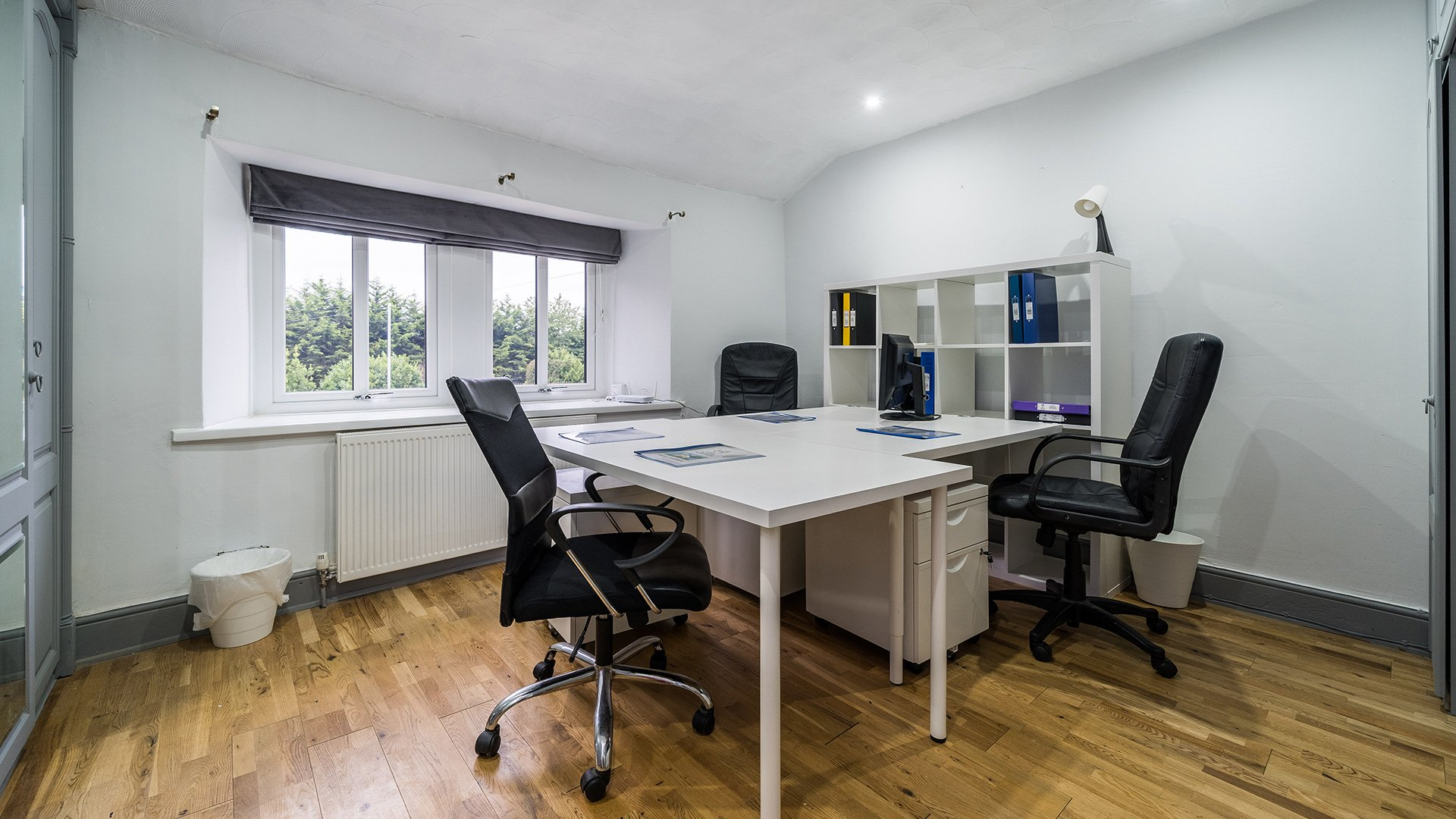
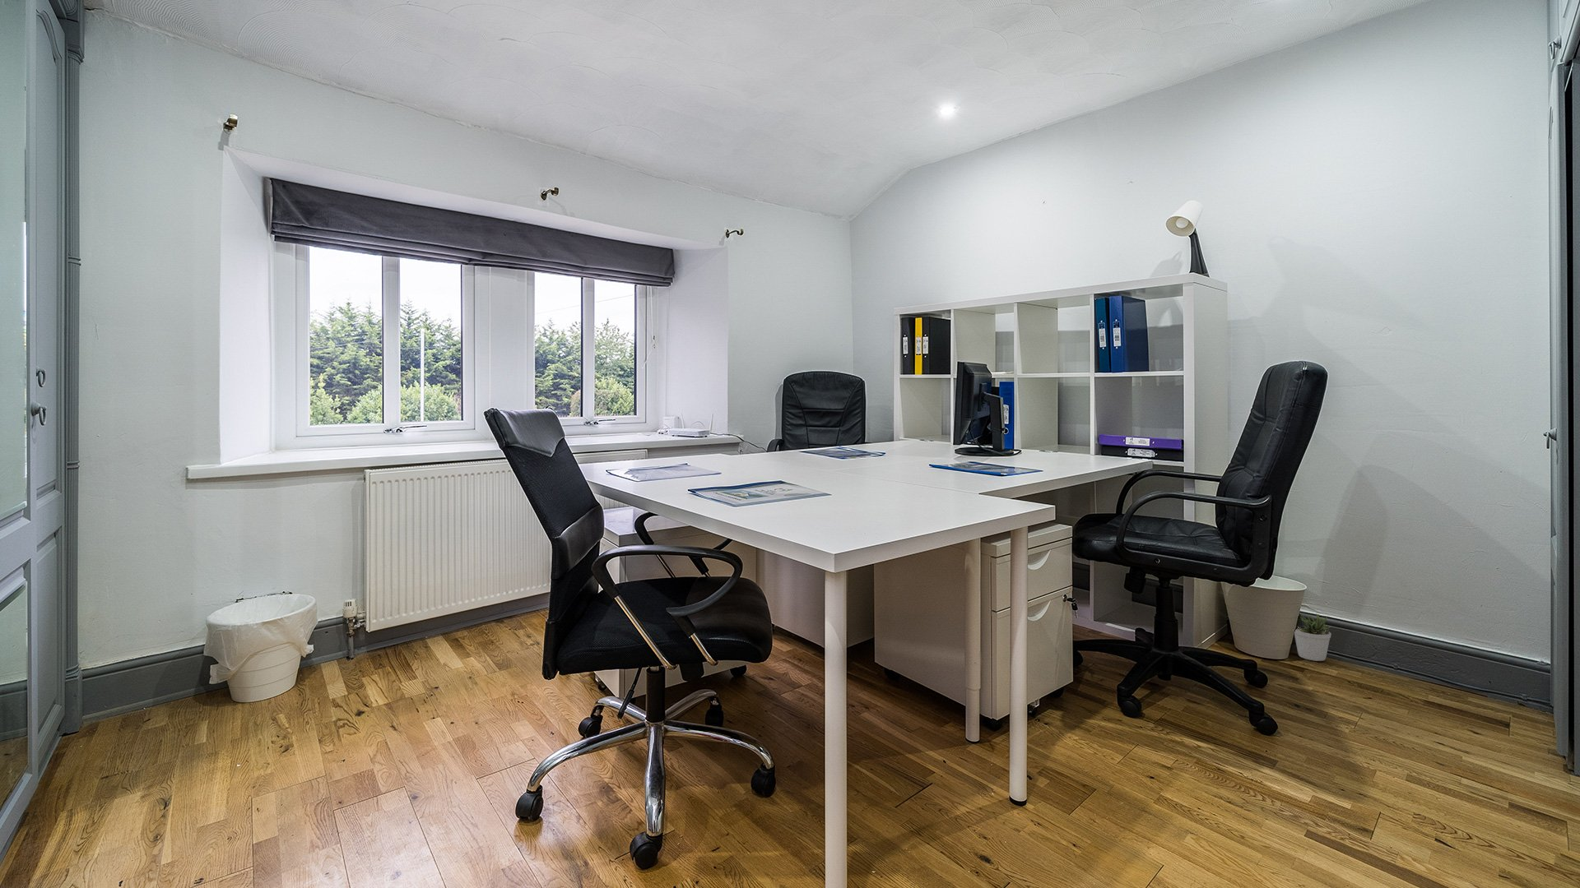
+ potted plant [1294,614,1331,661]
